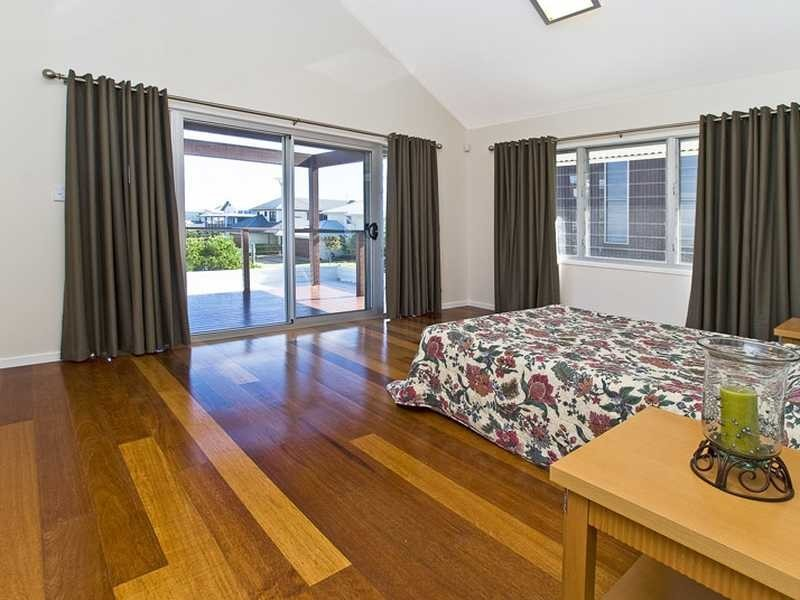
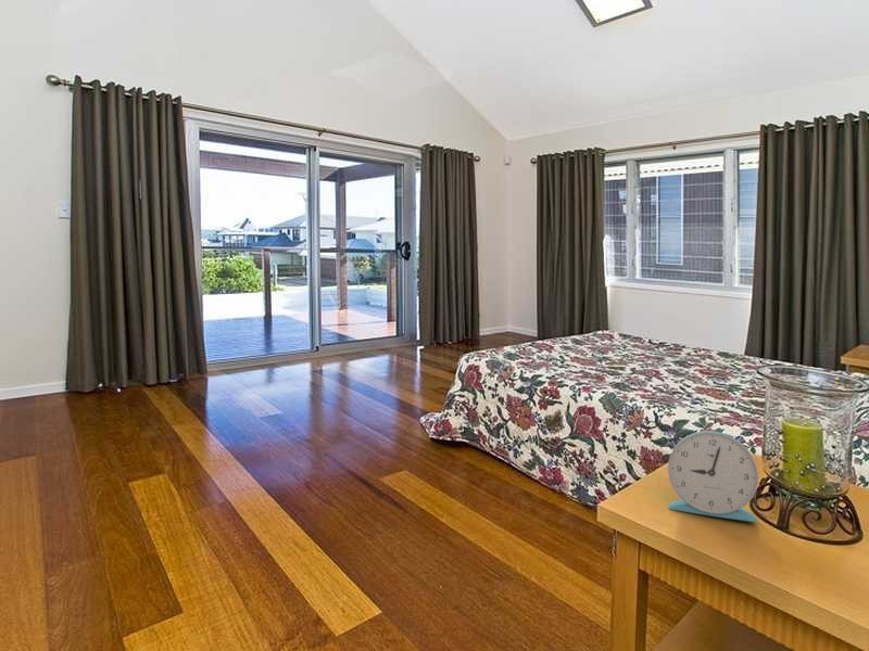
+ alarm clock [666,430,759,523]
